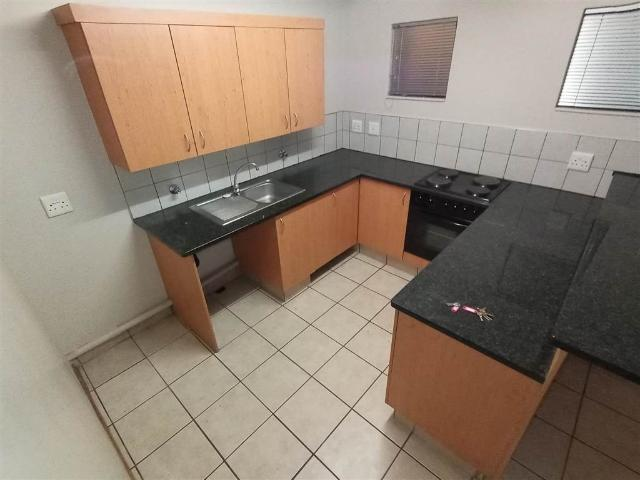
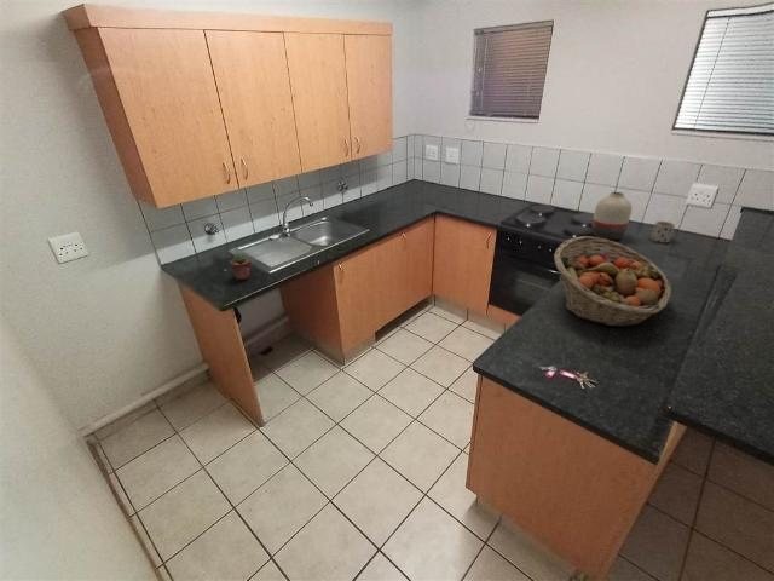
+ fruit basket [553,235,672,328]
+ potted succulent [229,252,253,281]
+ vase [590,191,633,241]
+ mug [649,220,676,243]
